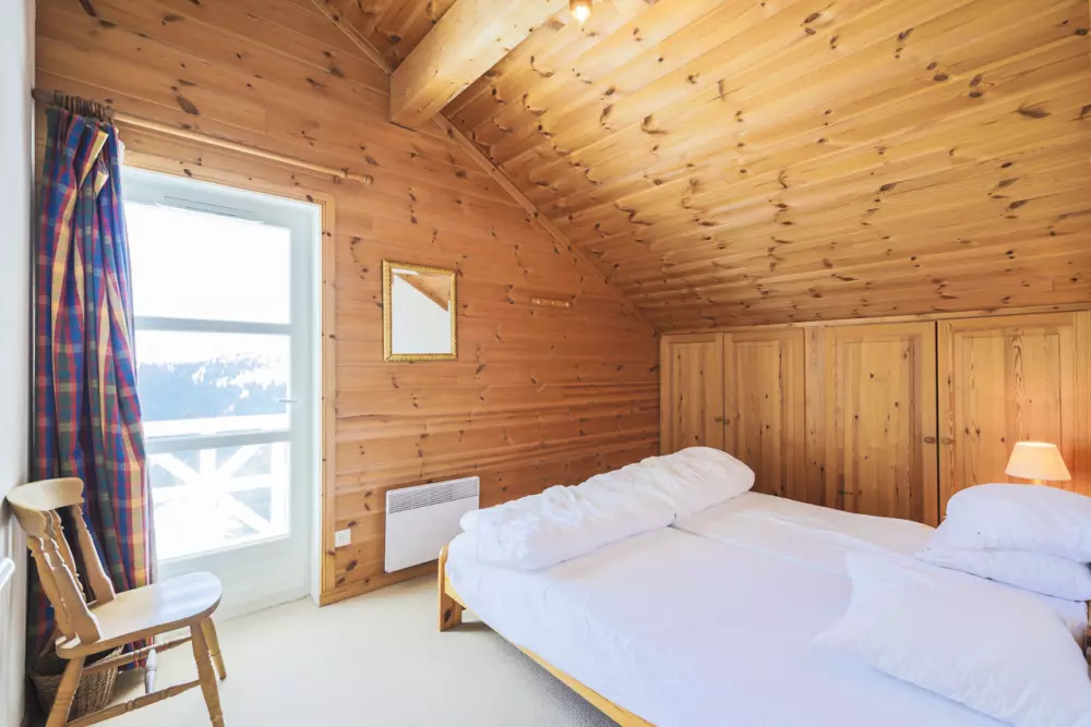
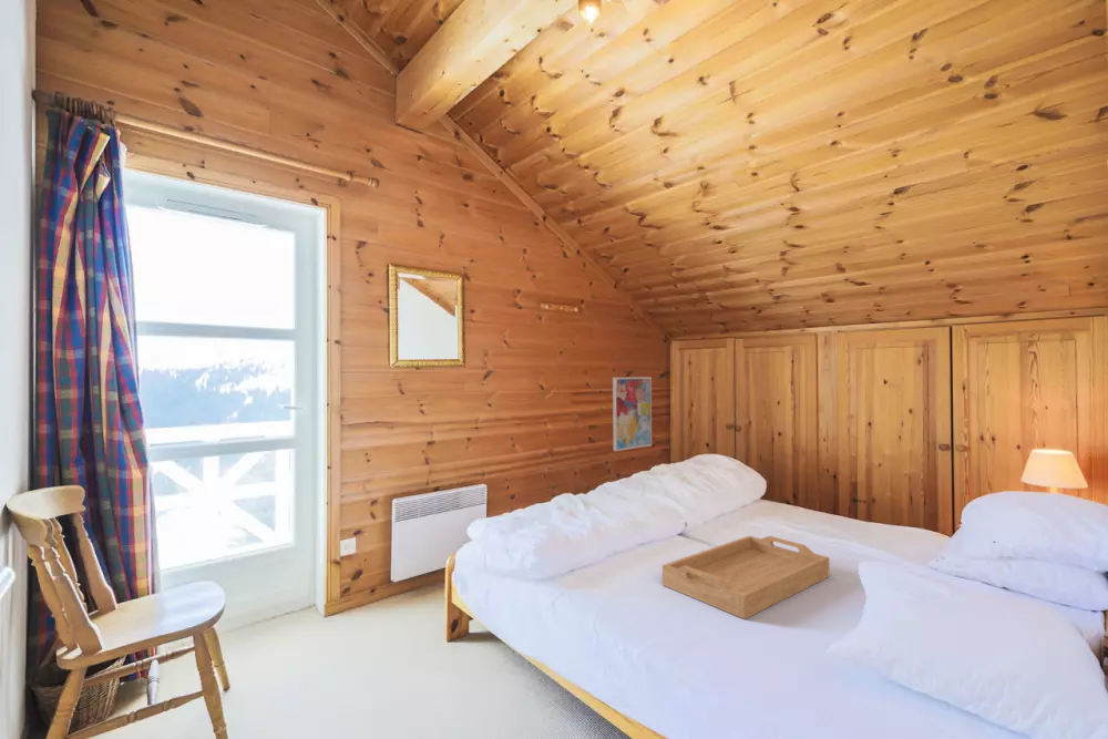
+ serving tray [661,535,831,620]
+ wall art [612,376,653,452]
